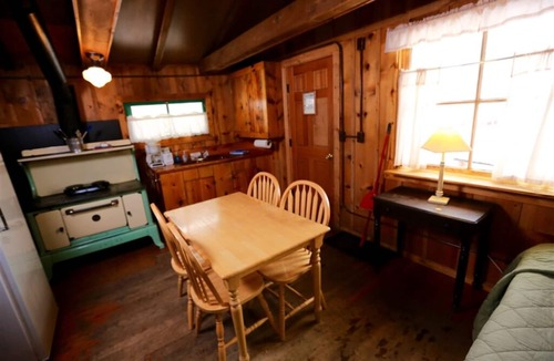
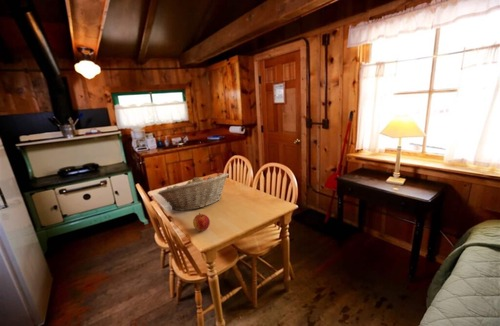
+ apple [192,212,211,232]
+ fruit basket [157,172,230,212]
